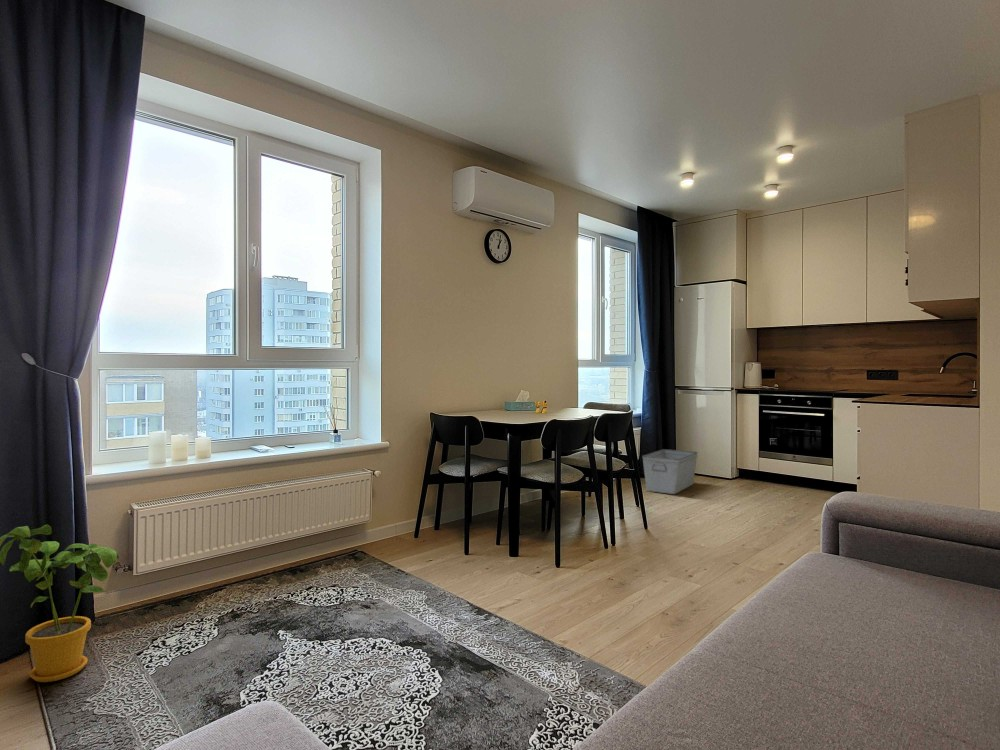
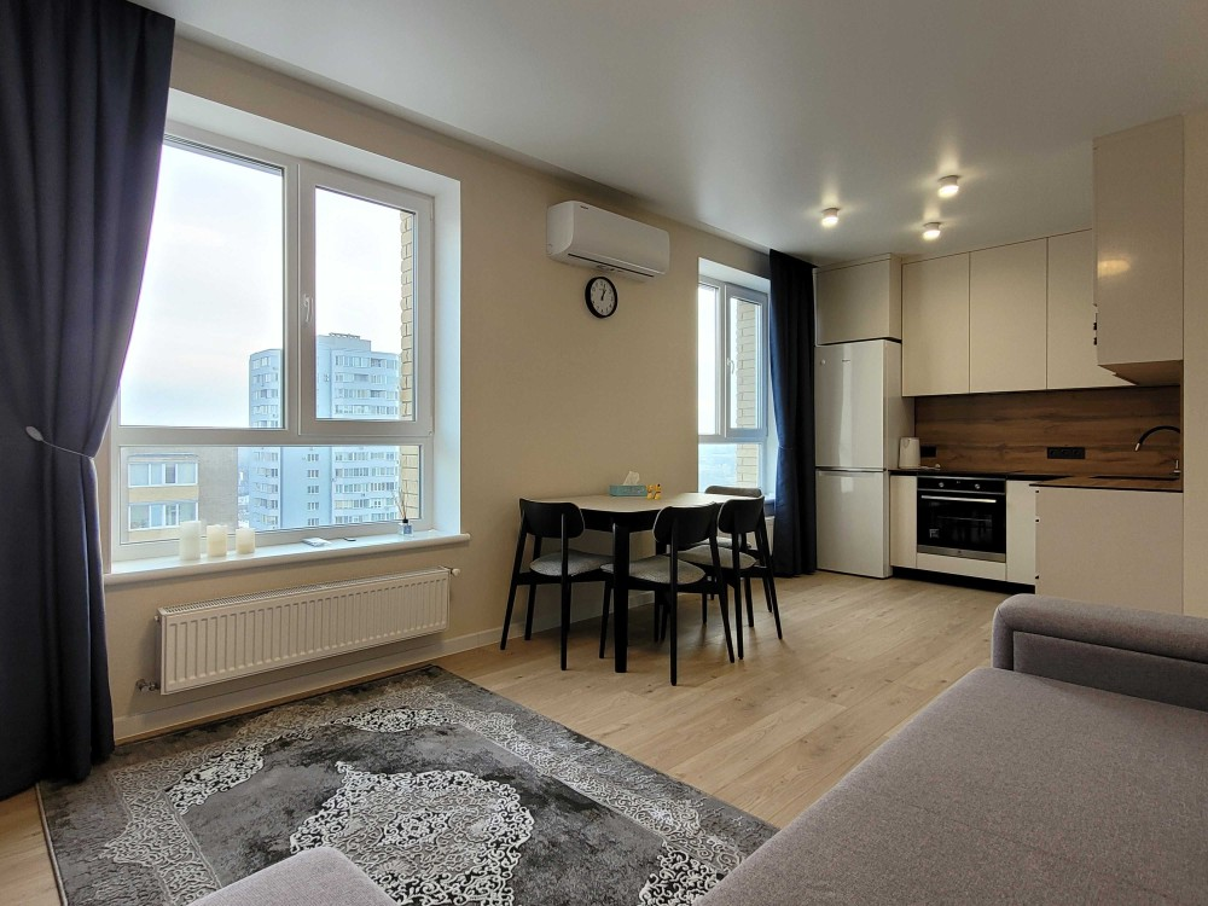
- house plant [0,524,120,683]
- storage bin [641,448,699,495]
